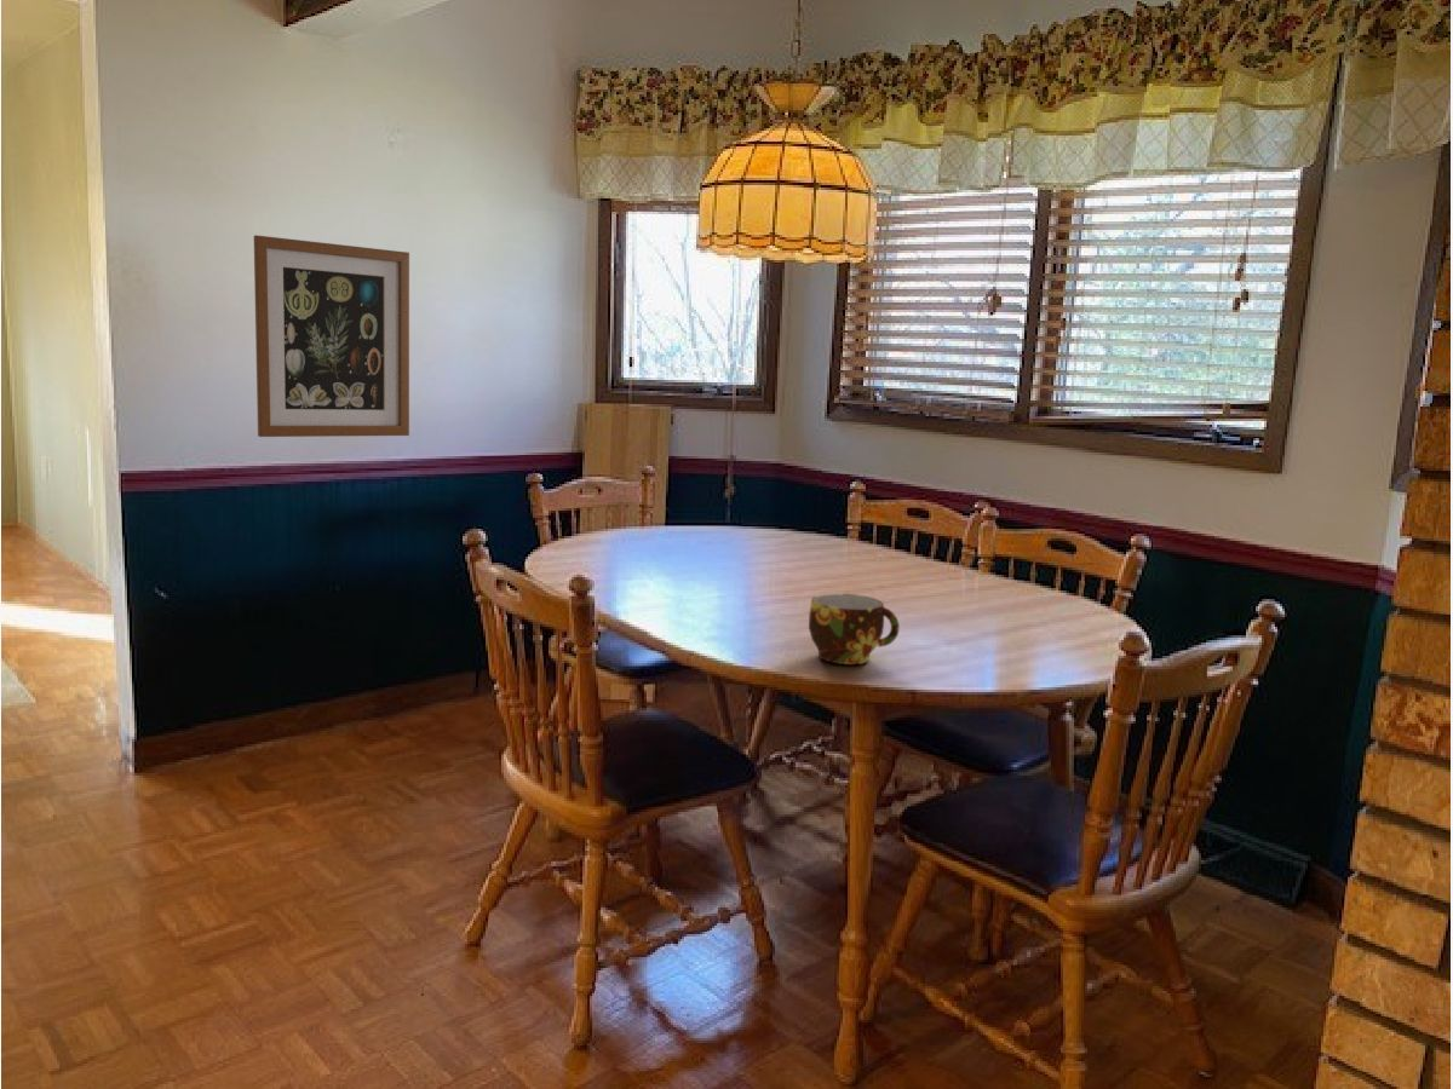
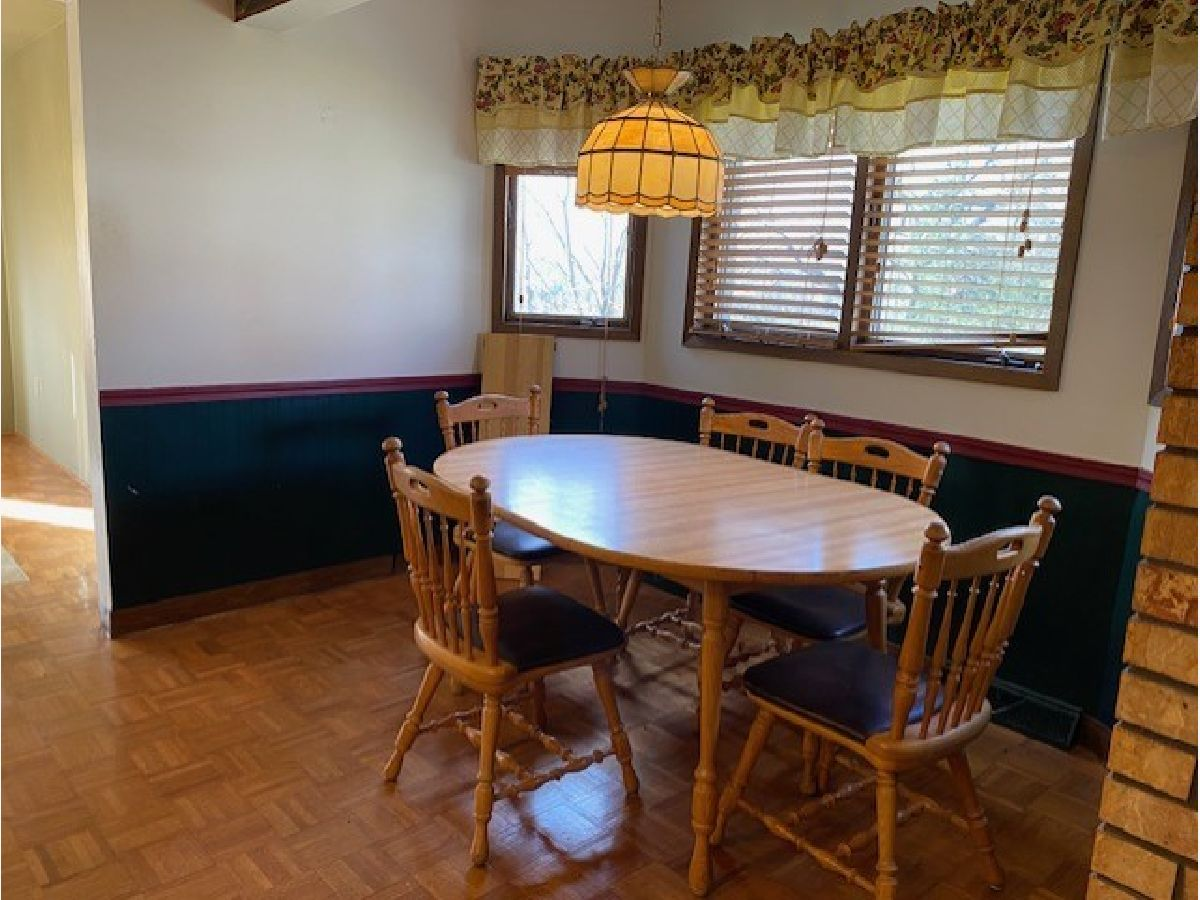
- cup [808,593,901,666]
- wall art [253,235,410,438]
